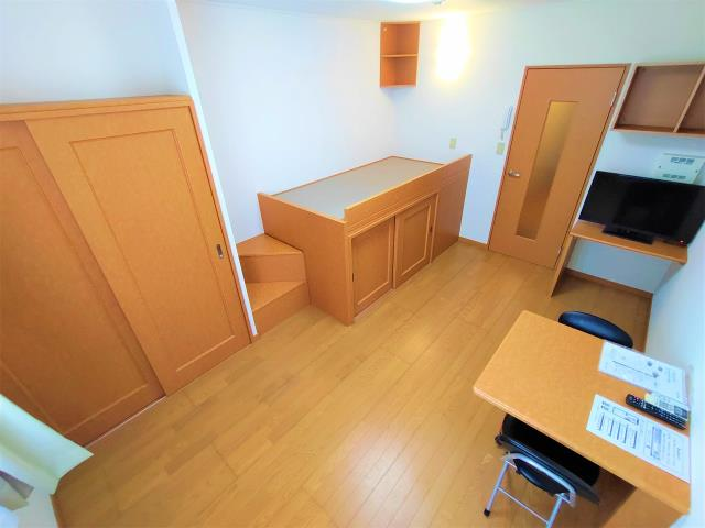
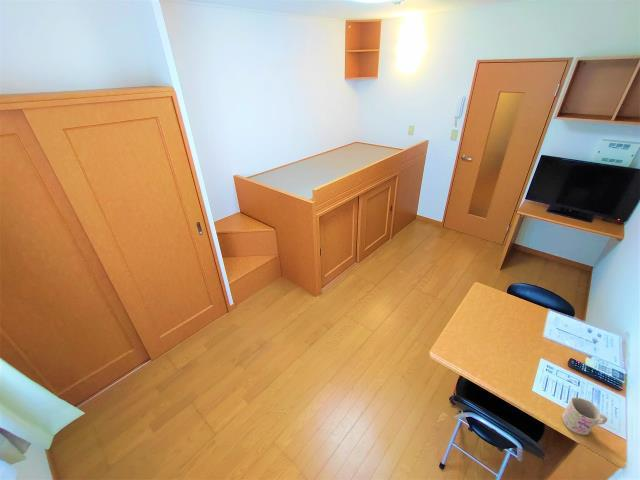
+ mug [561,397,608,436]
